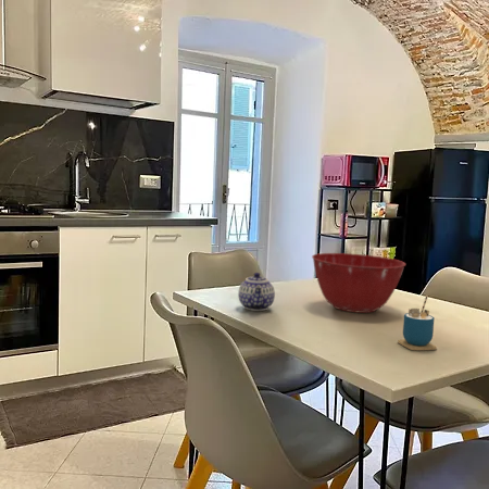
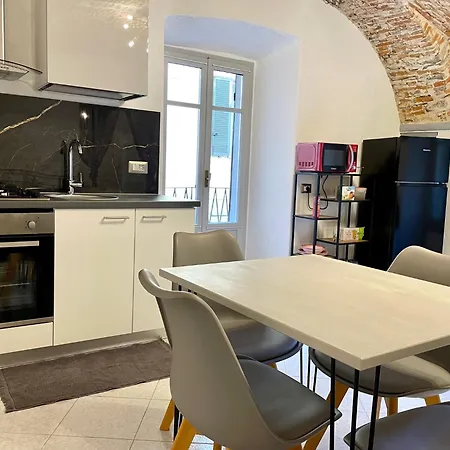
- cup [397,294,438,351]
- teapot [237,272,276,312]
- mixing bowl [311,252,406,314]
